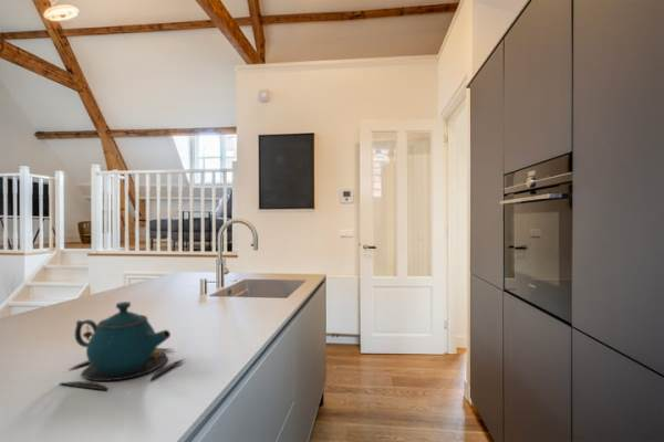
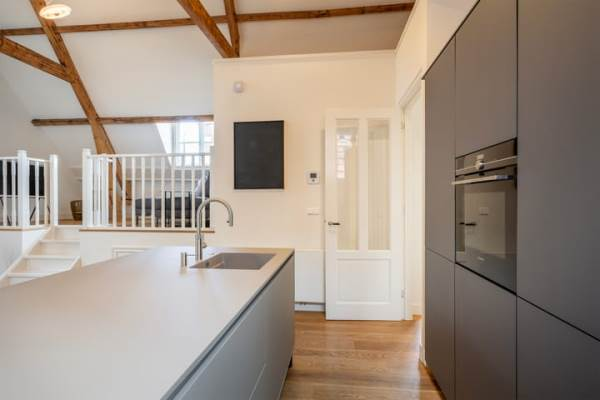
- teapot [59,301,186,391]
